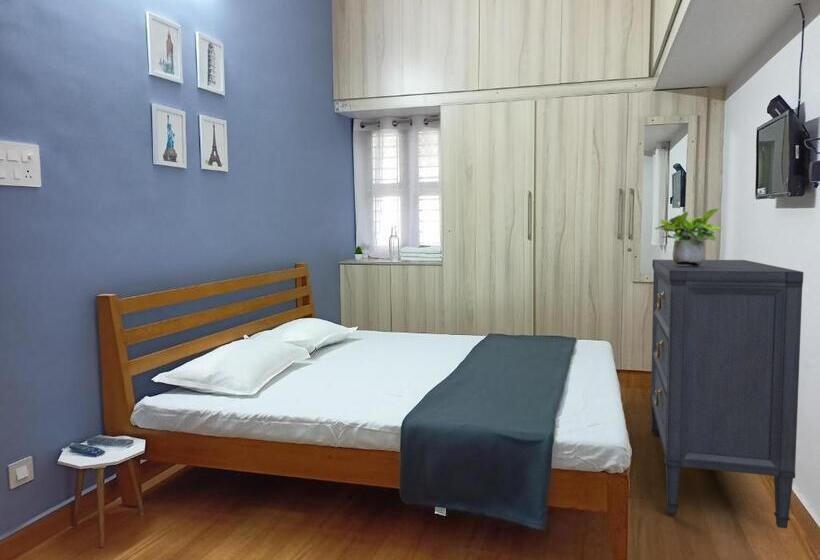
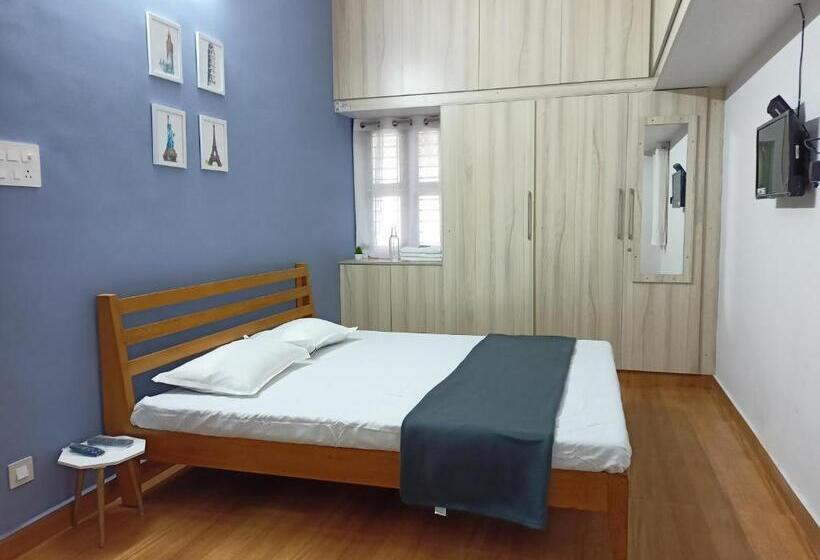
- dresser [649,259,804,529]
- potted plant [654,207,724,266]
